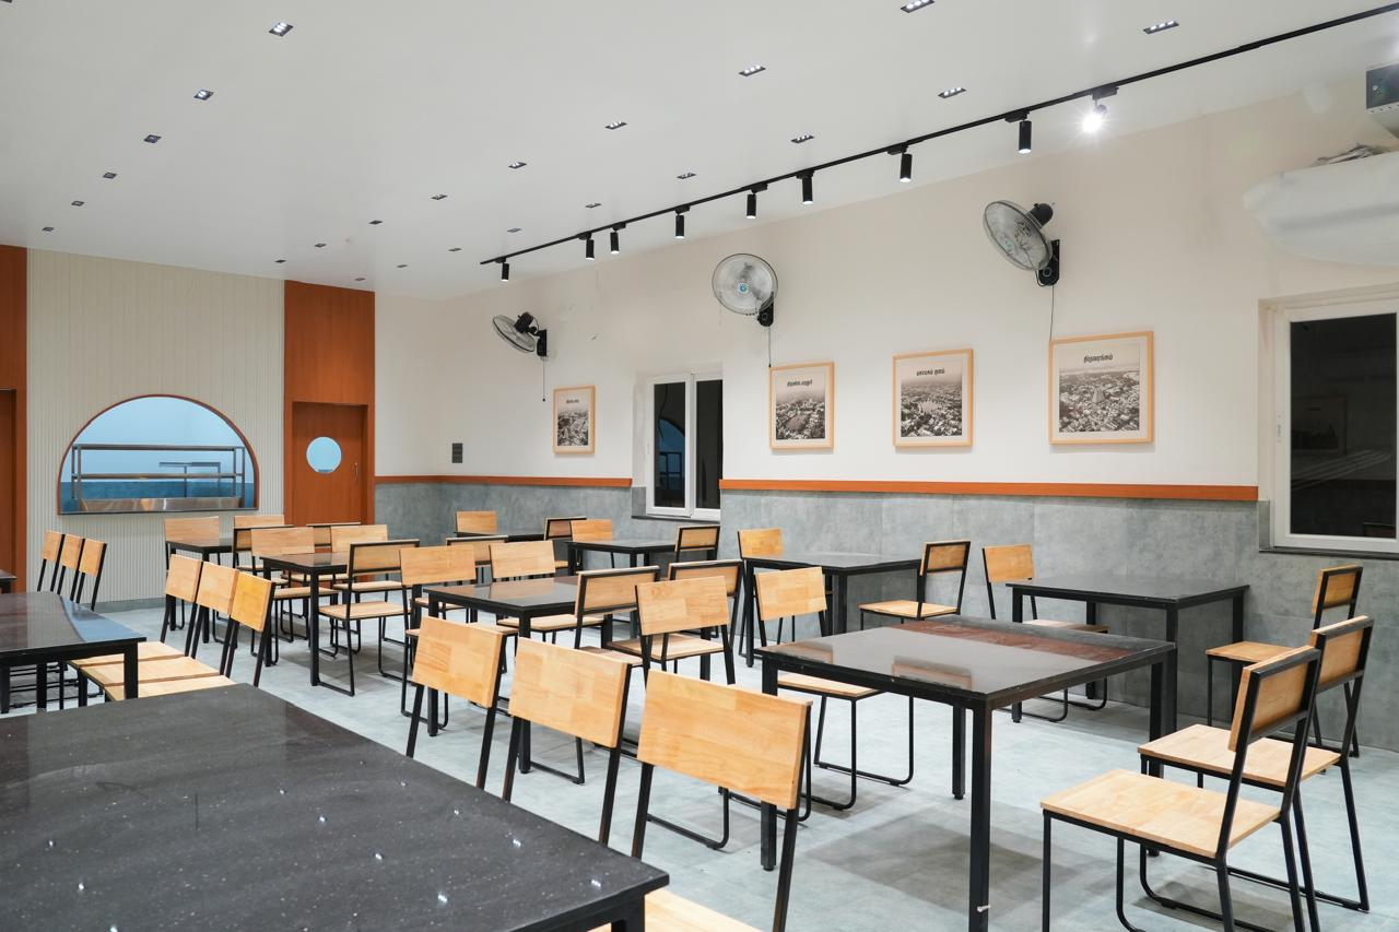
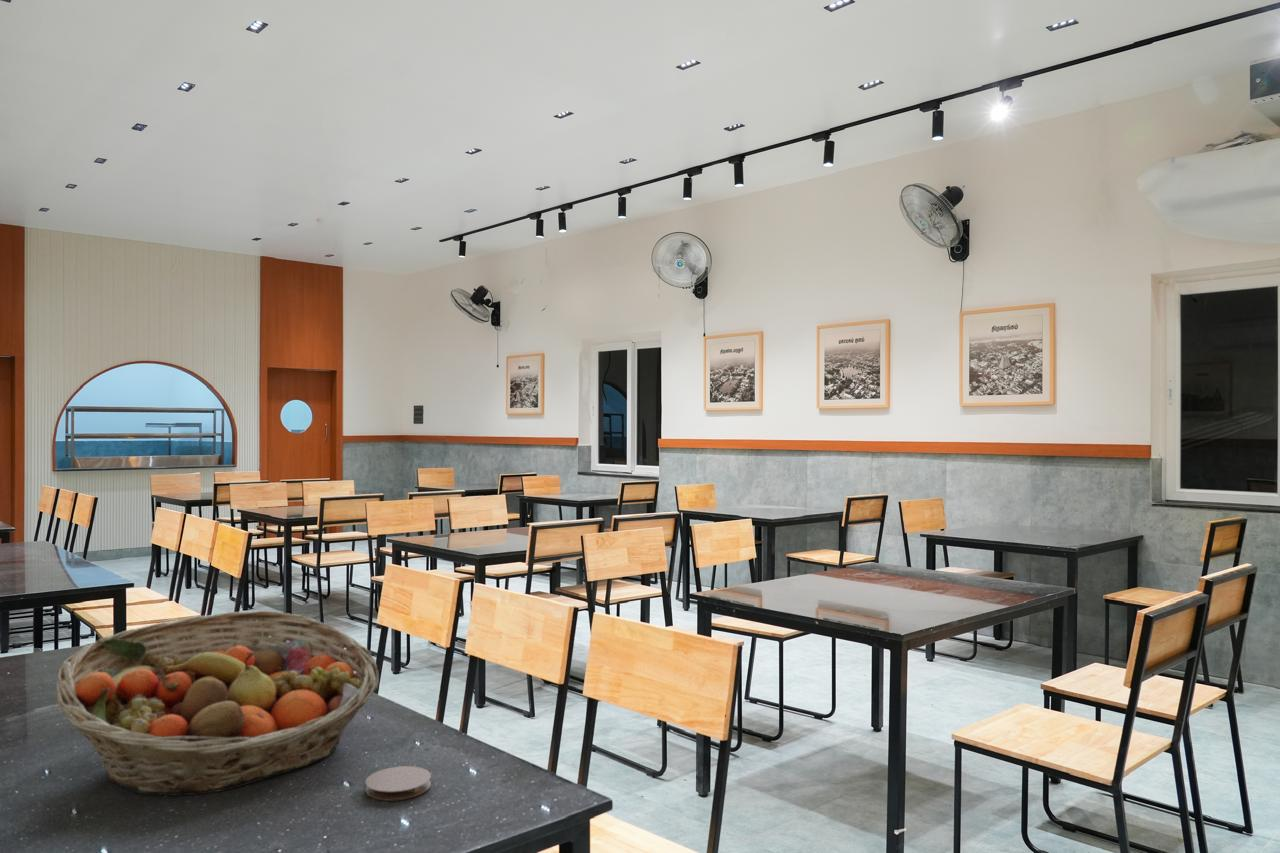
+ coaster [364,765,432,802]
+ fruit basket [55,609,380,797]
